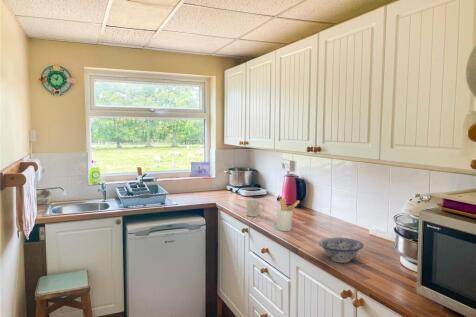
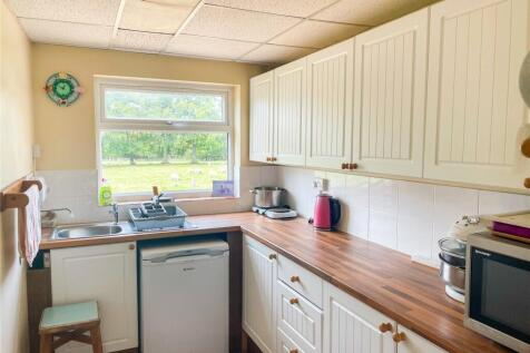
- utensil holder [276,197,301,232]
- mug [246,199,265,218]
- bowl [318,237,365,264]
